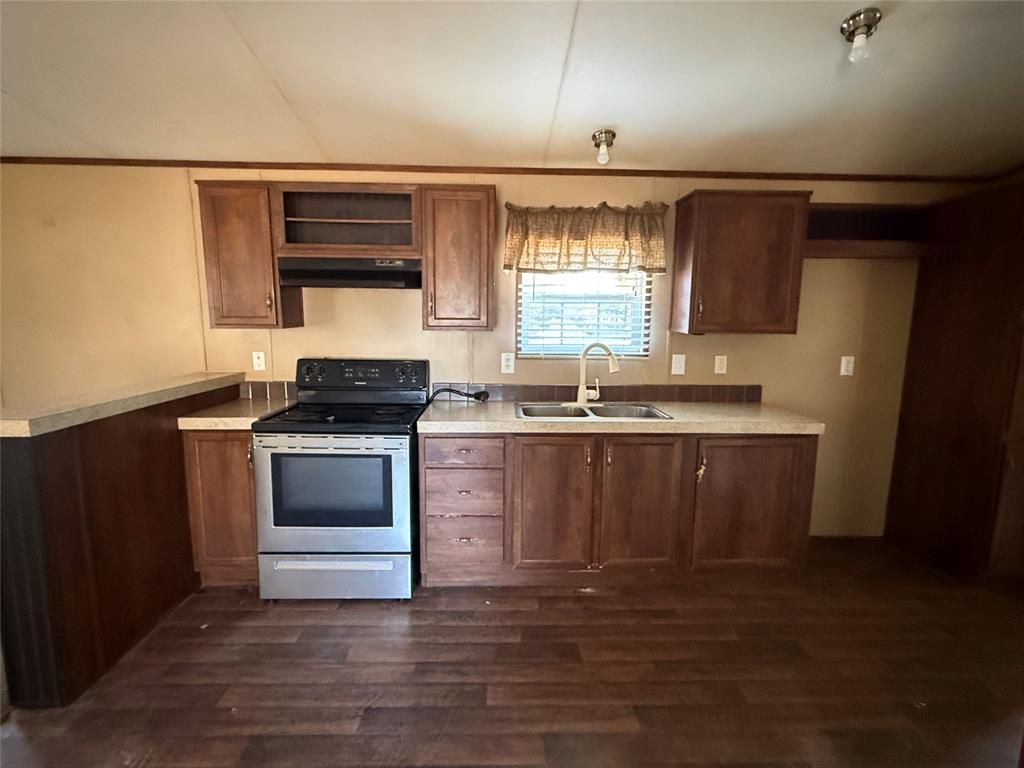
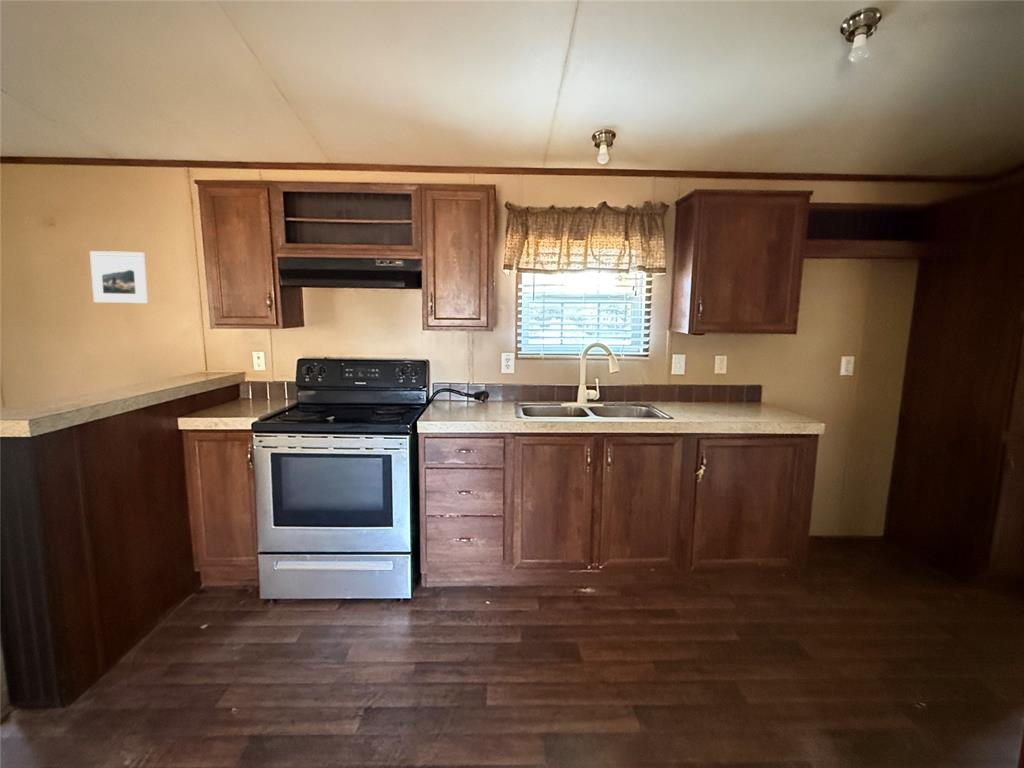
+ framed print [89,250,149,305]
